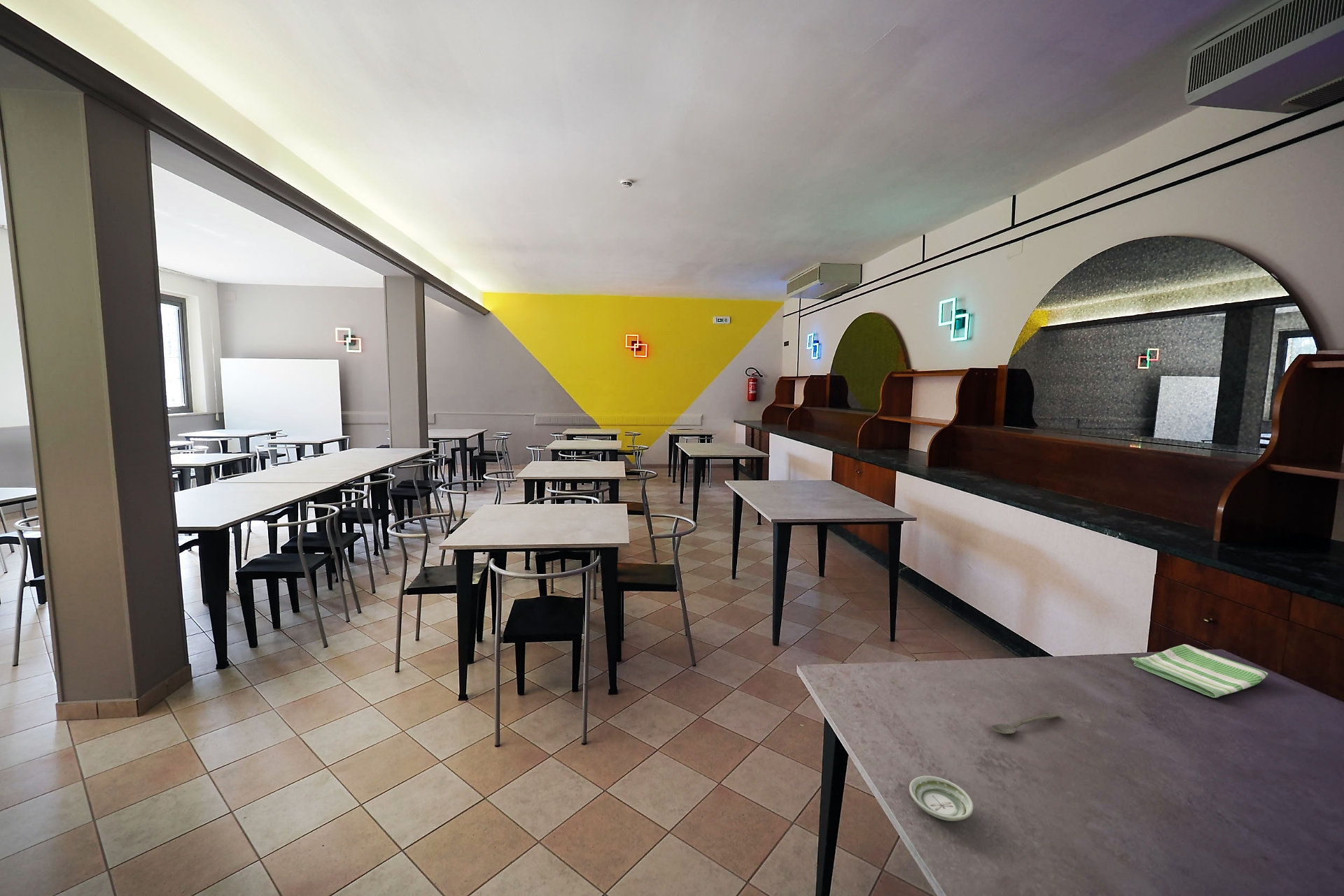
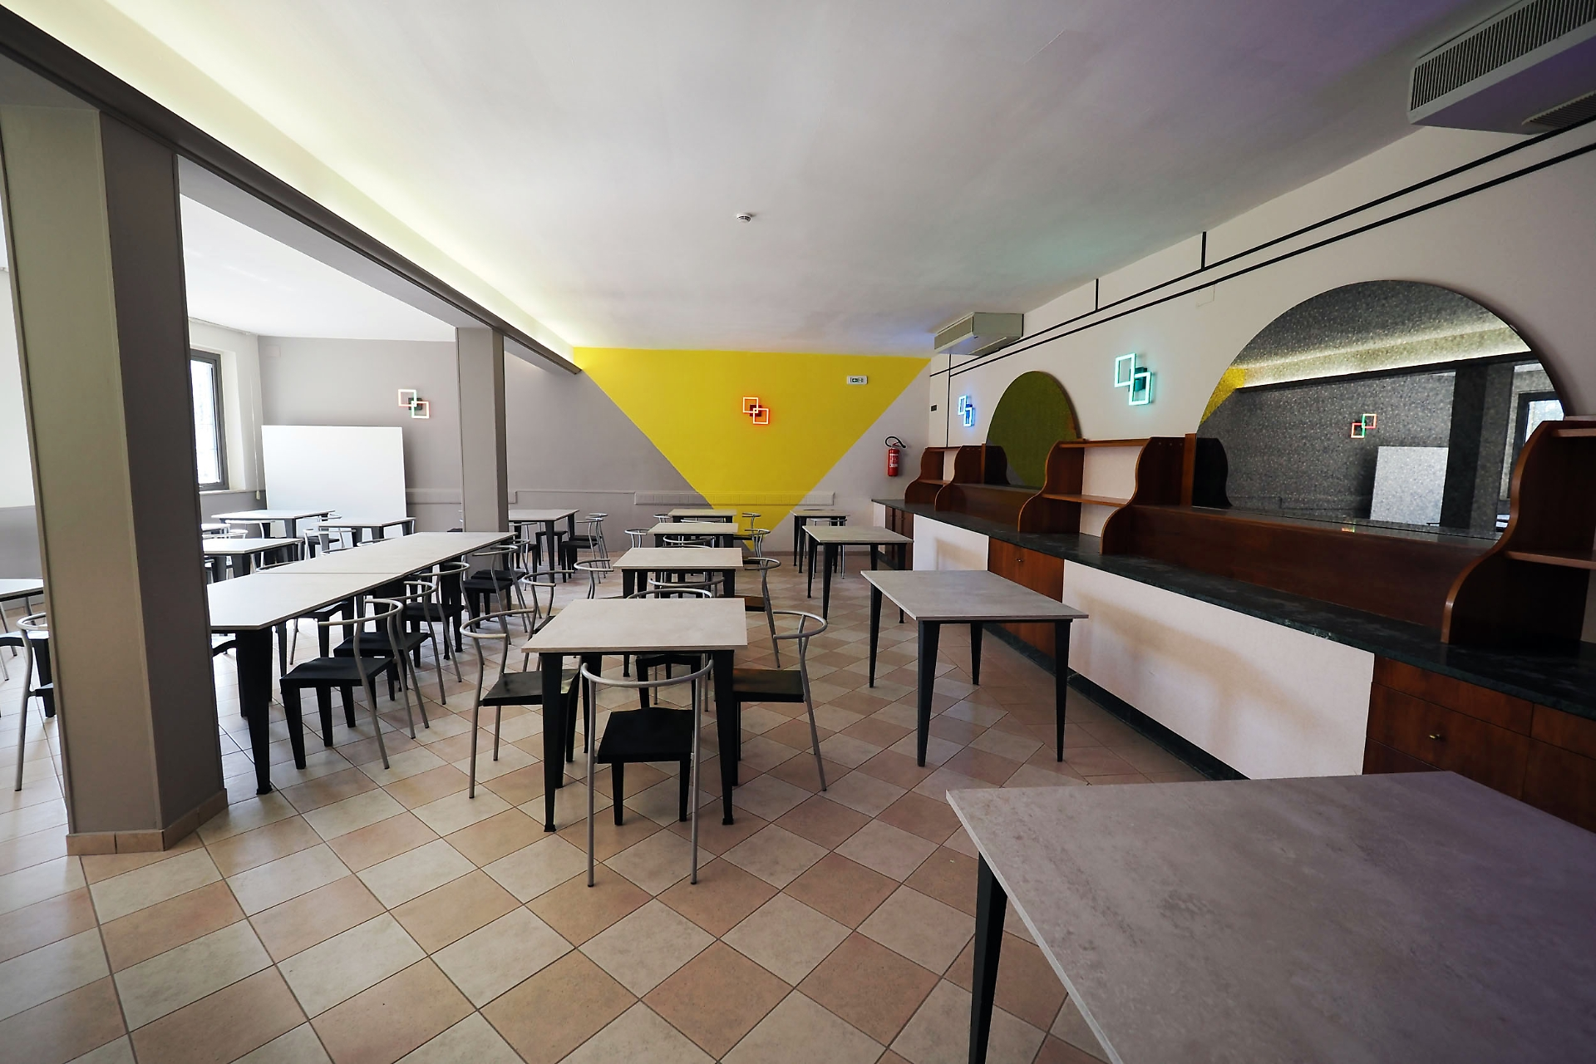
- saucer [909,775,974,822]
- dish towel [1131,643,1268,699]
- spoon [991,712,1061,734]
